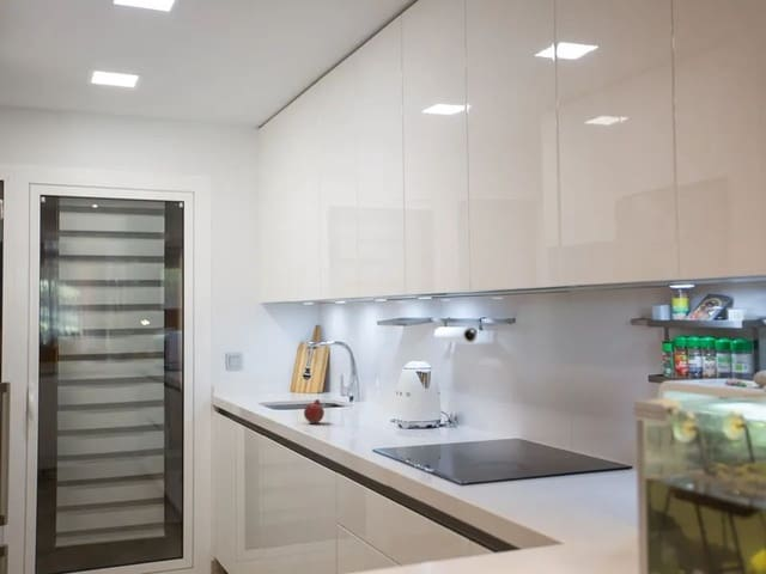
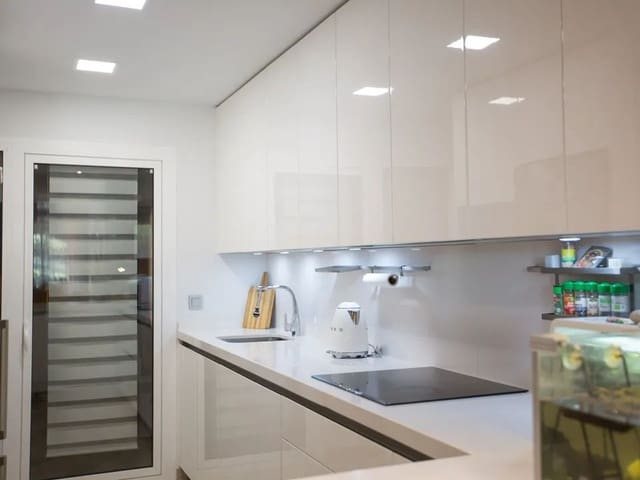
- fruit [303,398,326,425]
